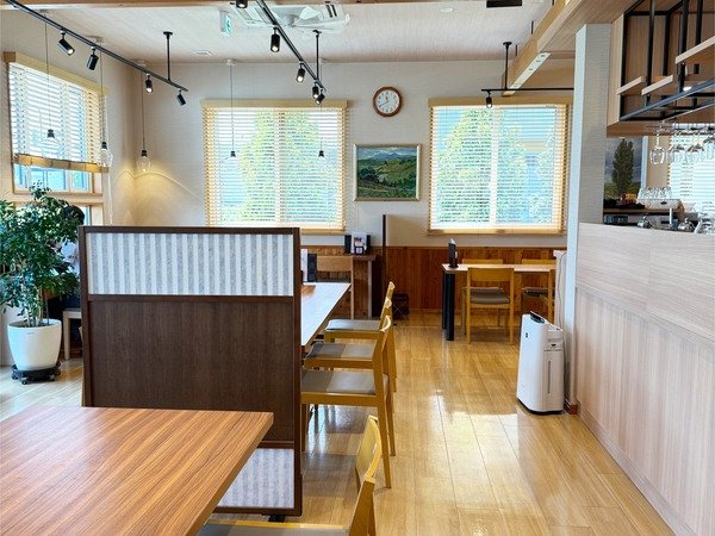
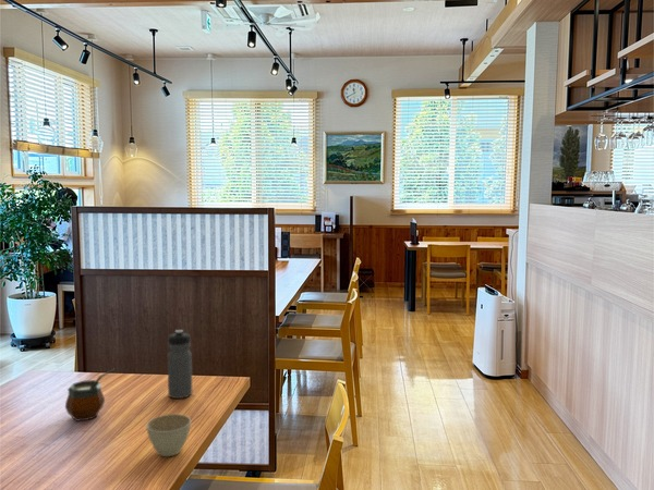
+ water bottle [167,329,193,400]
+ flower pot [145,413,192,457]
+ gourd [64,367,118,422]
